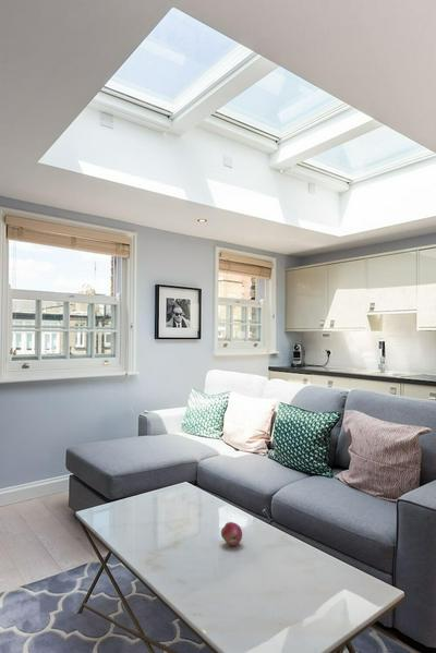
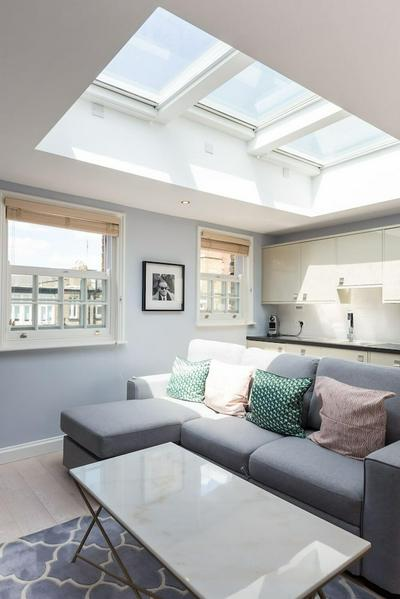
- apple [220,521,243,546]
